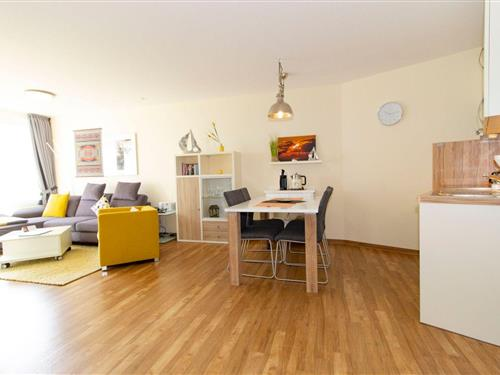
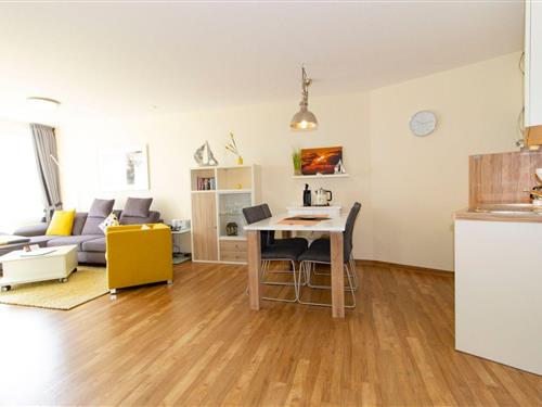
- wall art [72,127,105,178]
